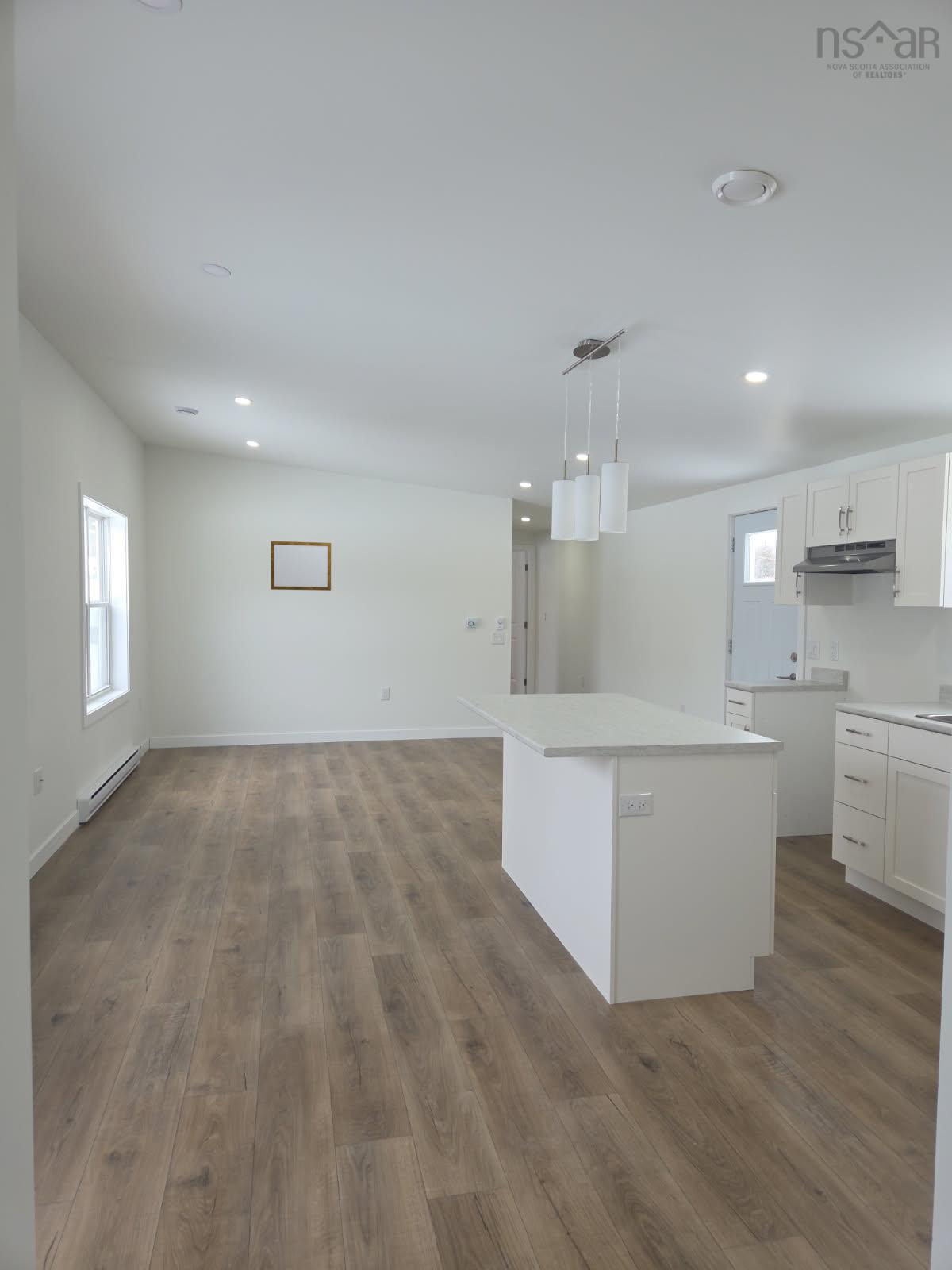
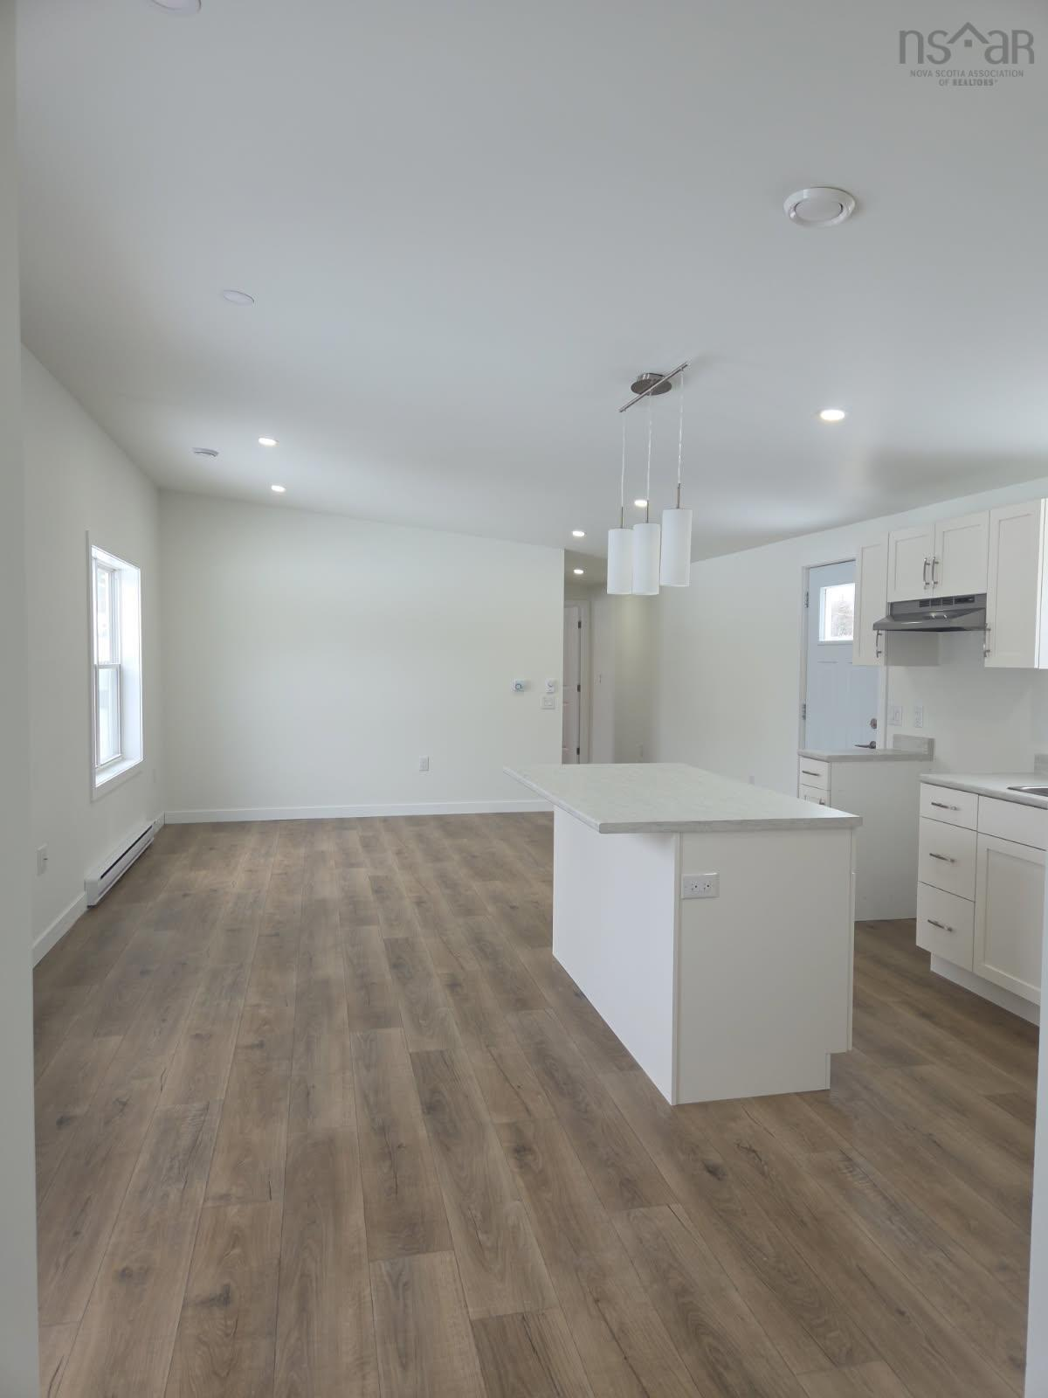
- writing board [270,541,332,591]
